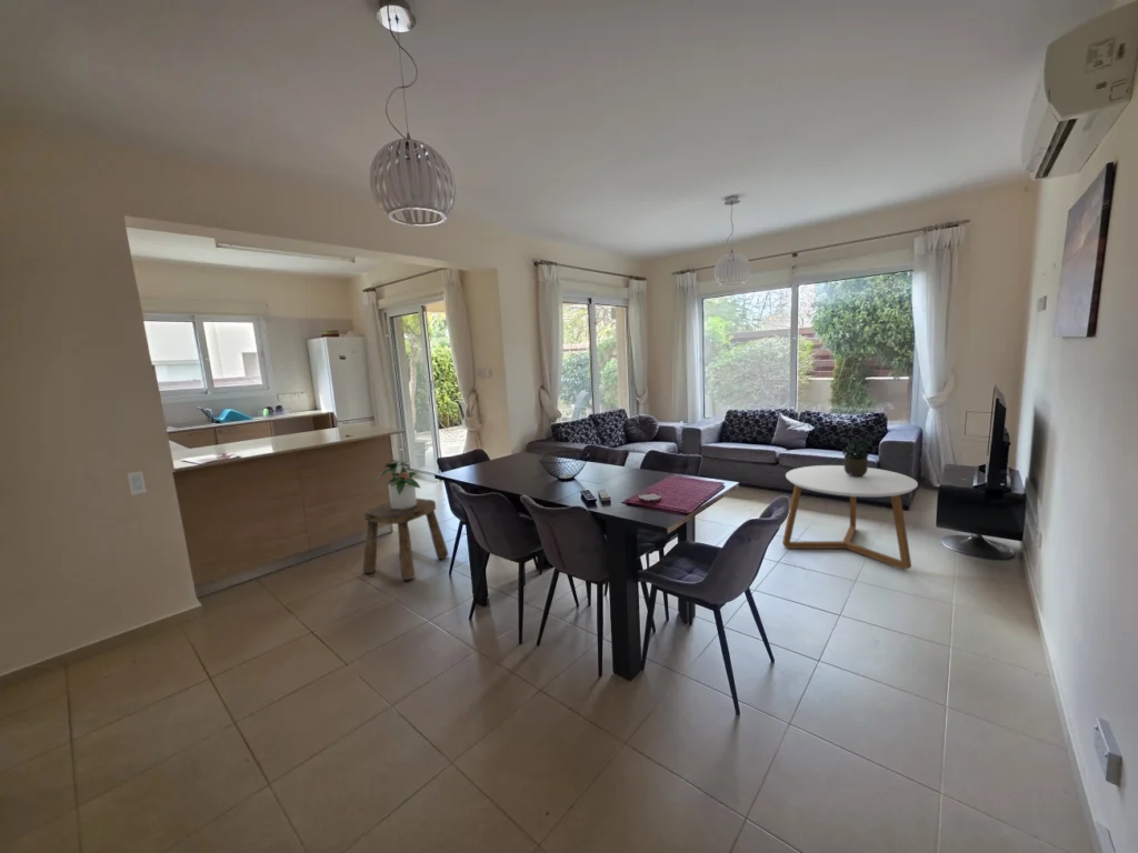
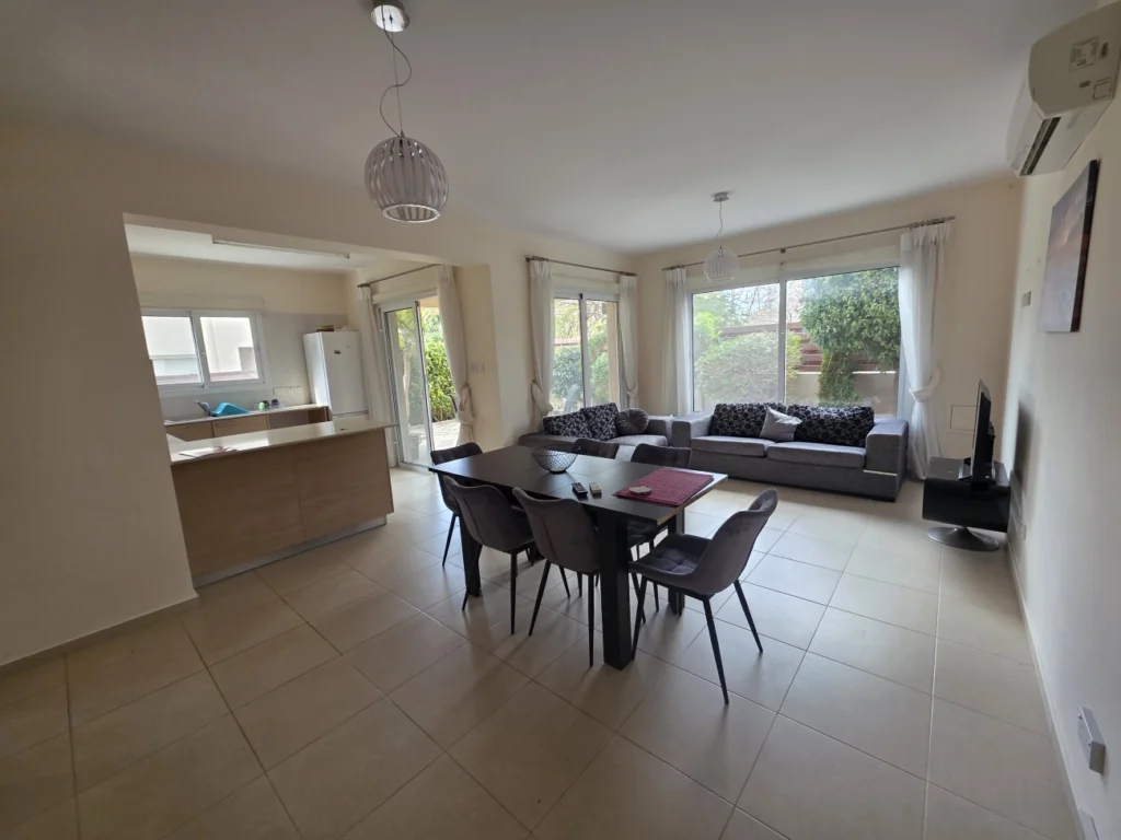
- light switch [127,470,148,496]
- coffee table [781,464,919,571]
- stool [362,498,449,581]
- potted plant [375,455,422,510]
- potted plant [838,426,880,478]
